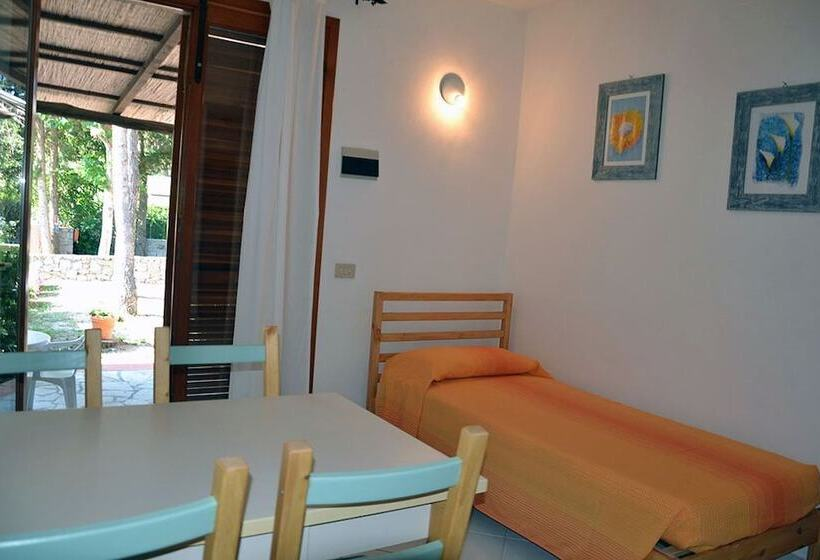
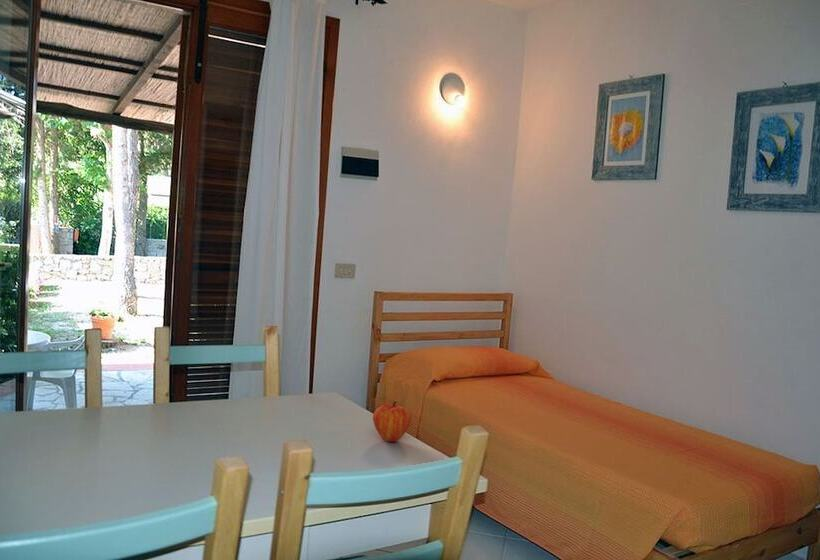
+ fruit [372,399,413,443]
